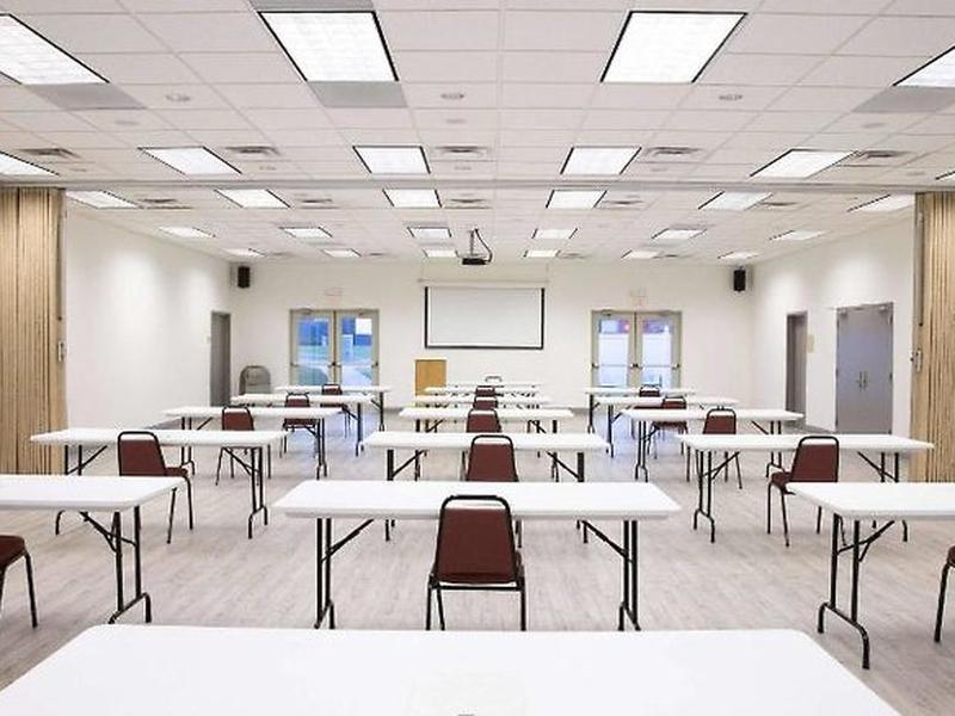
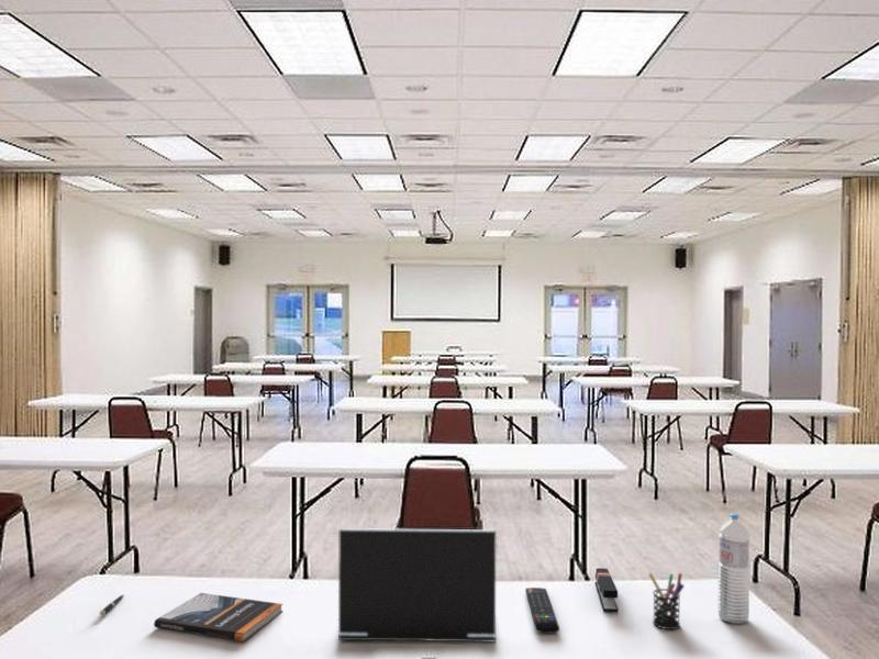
+ remote control [524,587,560,635]
+ pen [99,593,125,617]
+ pen holder [647,571,686,630]
+ water bottle [717,513,750,625]
+ laptop [337,527,497,643]
+ stapler [594,567,620,613]
+ book [153,592,283,643]
